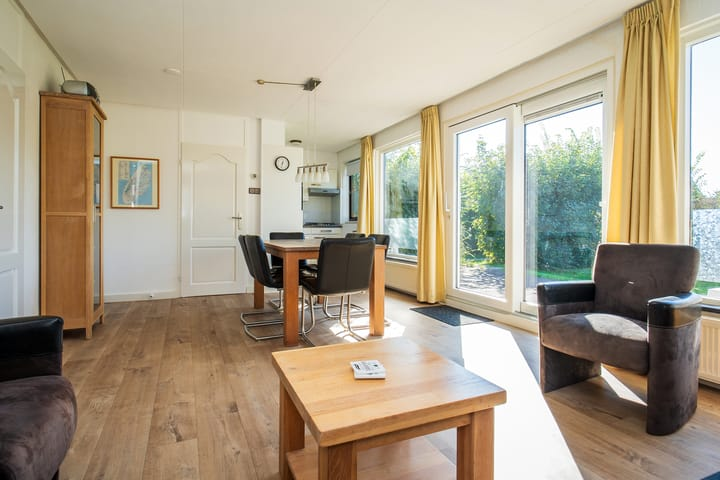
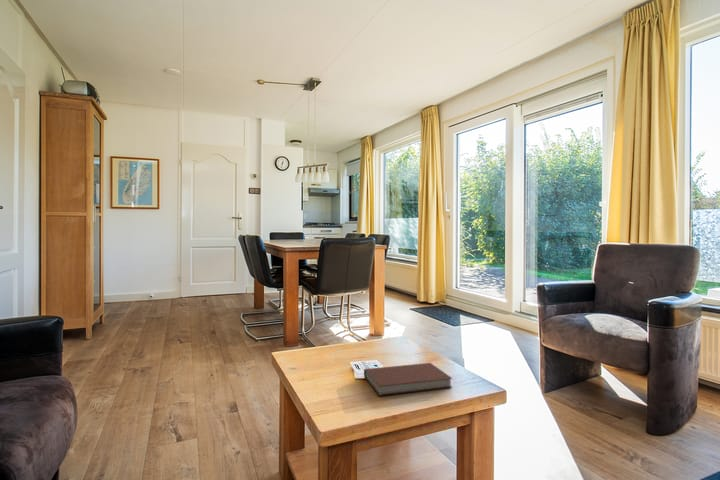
+ book [363,362,453,397]
